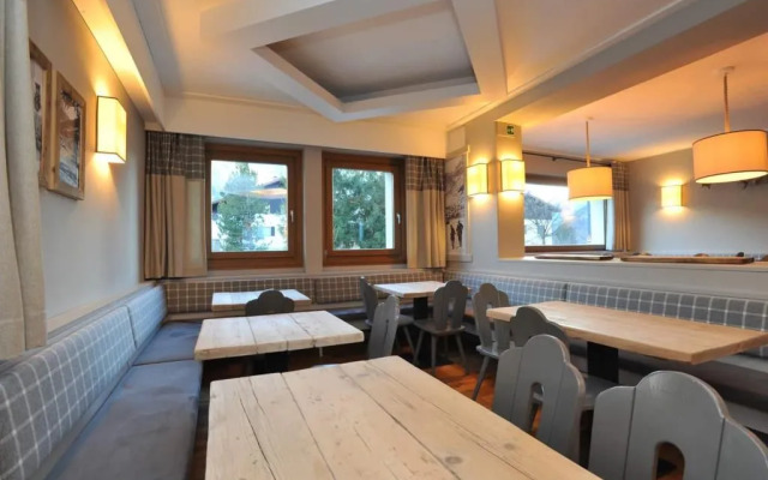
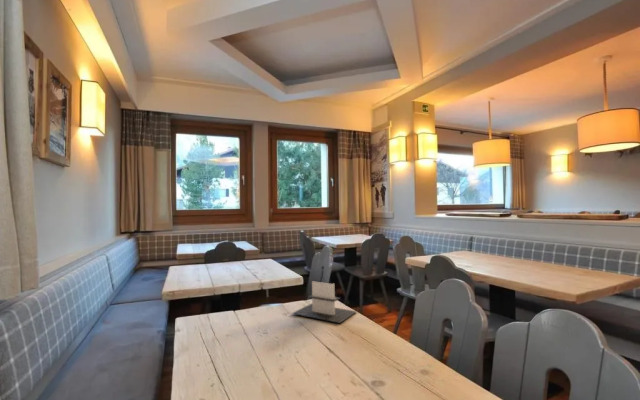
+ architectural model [291,280,358,324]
